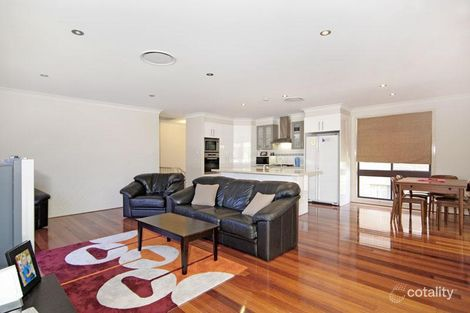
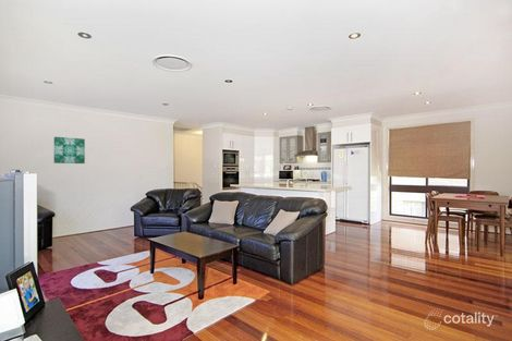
+ wall art [53,136,86,165]
